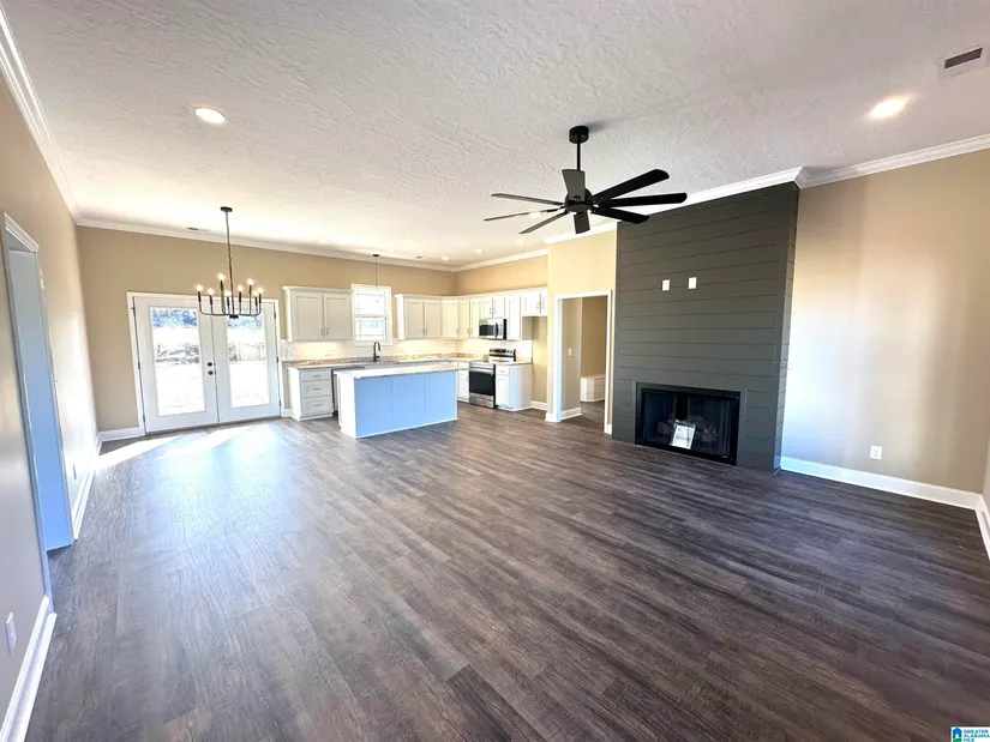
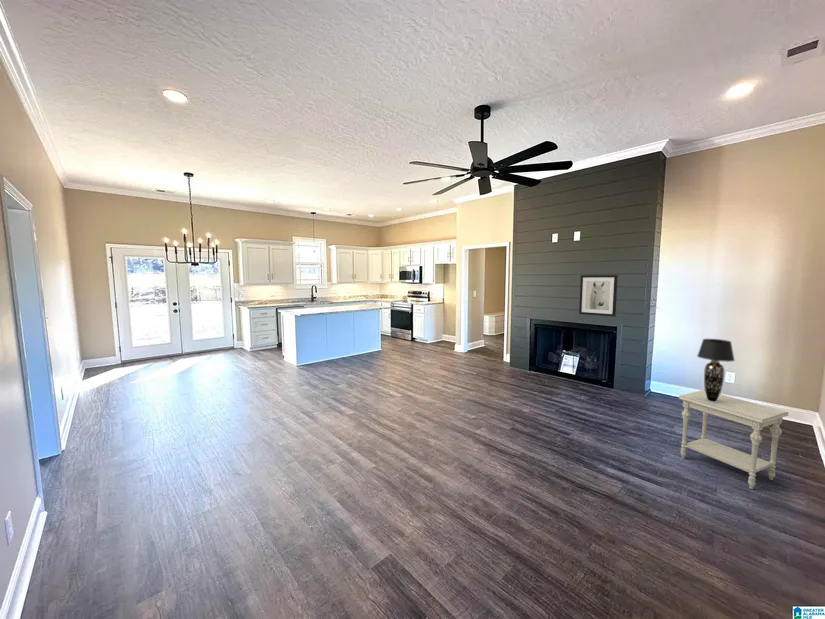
+ side table [678,389,790,490]
+ table lamp [696,338,736,402]
+ wall art [578,274,619,318]
